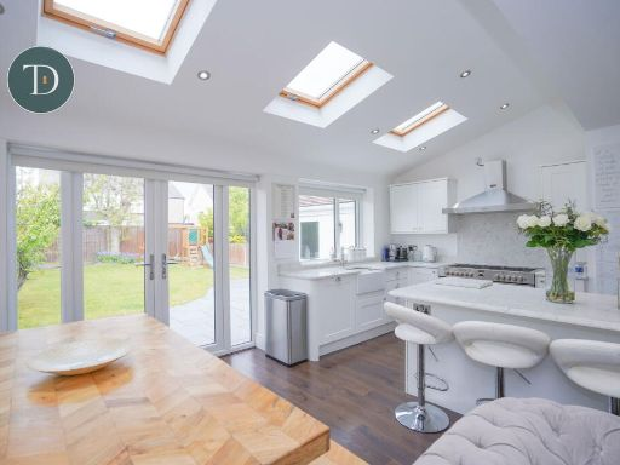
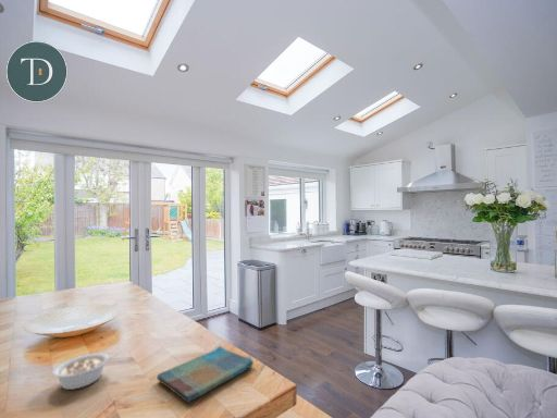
+ dish towel [156,345,255,404]
+ legume [51,352,120,391]
